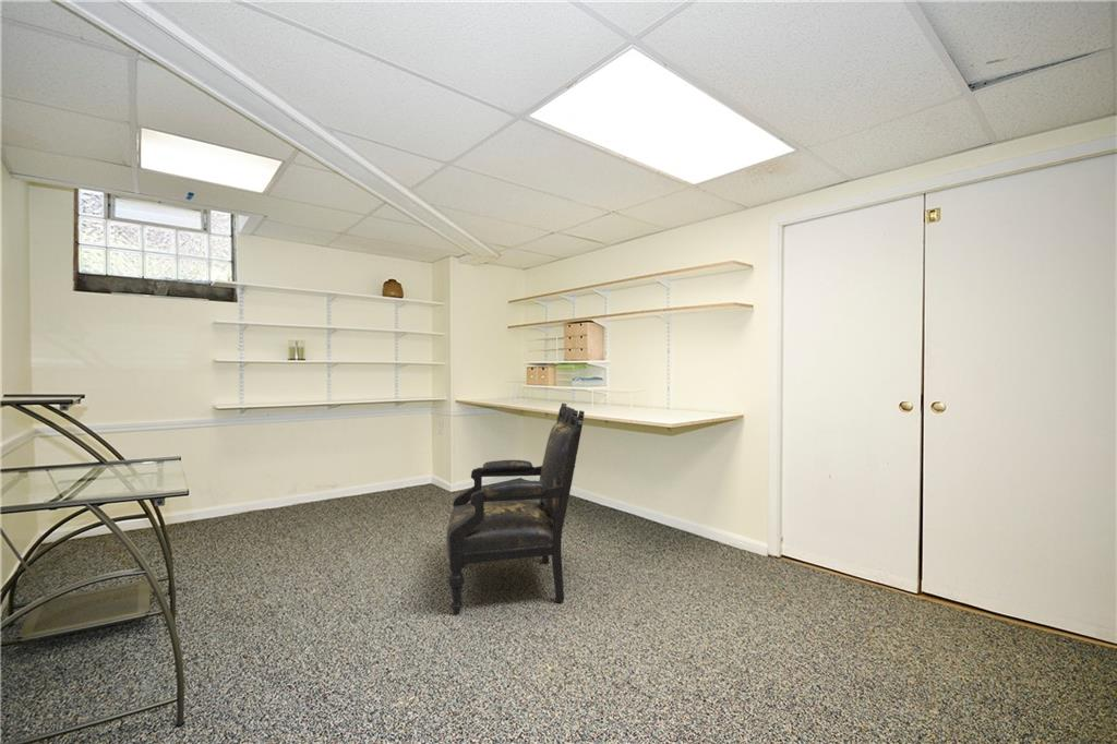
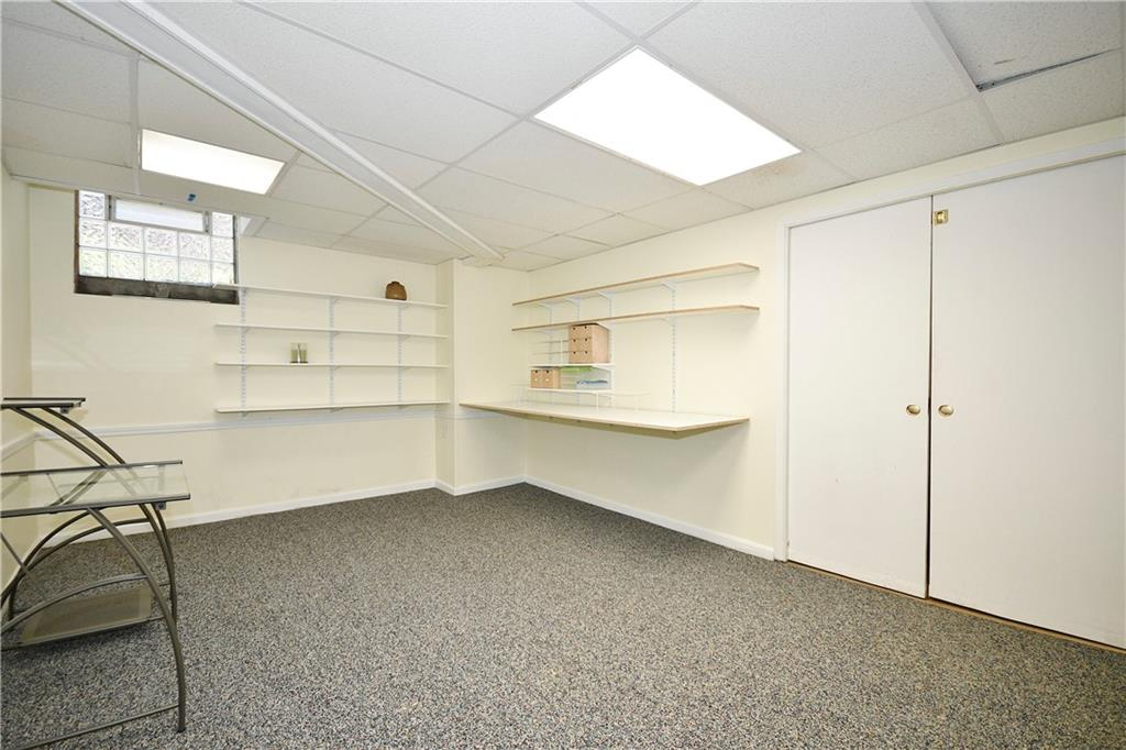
- armchair [445,403,586,614]
